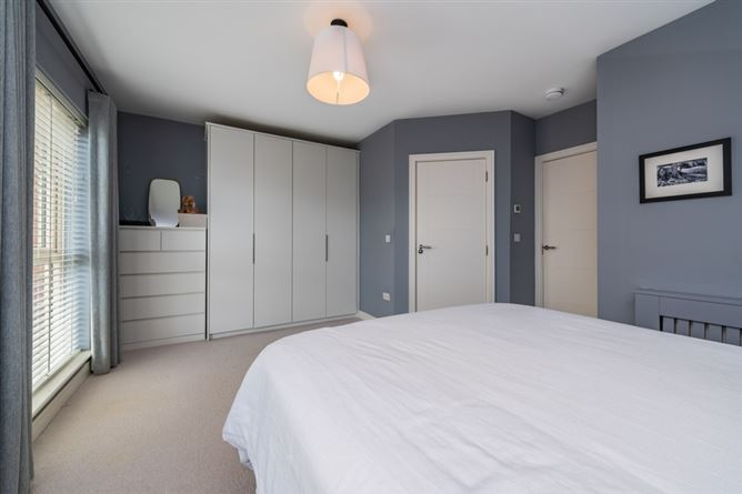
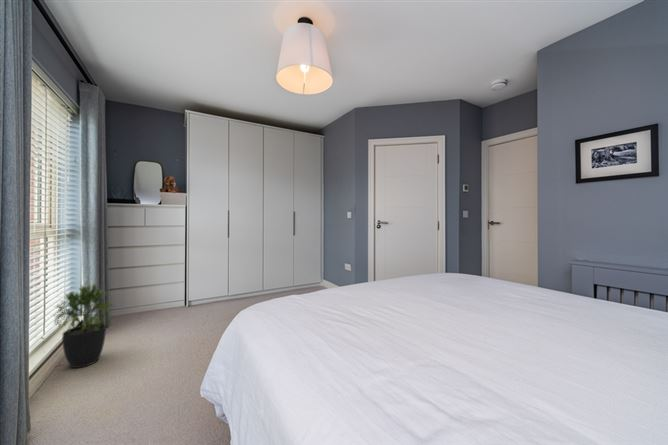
+ potted plant [50,282,114,369]
